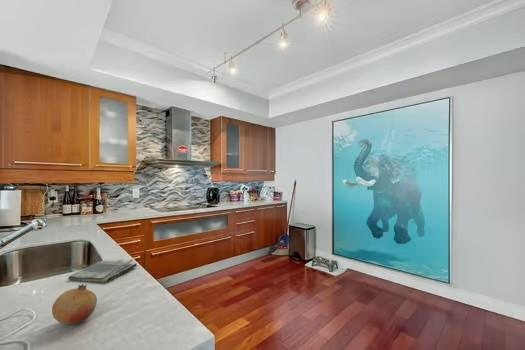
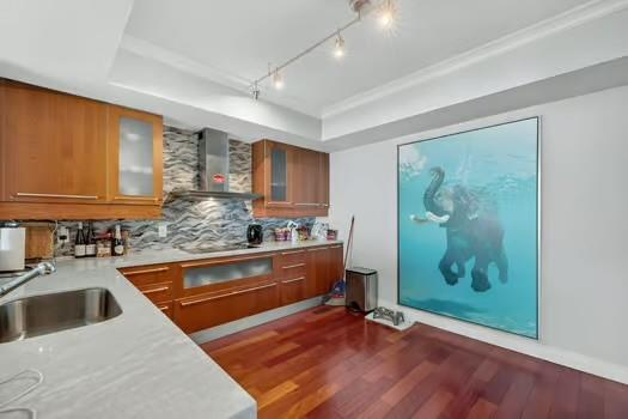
- fruit [51,283,98,326]
- dish towel [67,258,138,284]
